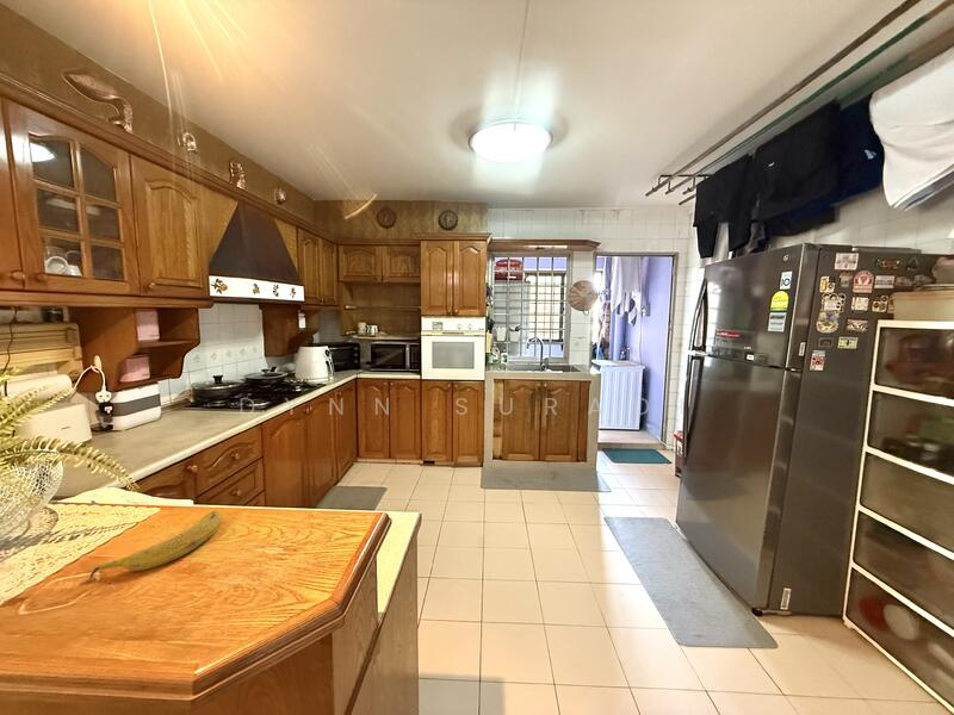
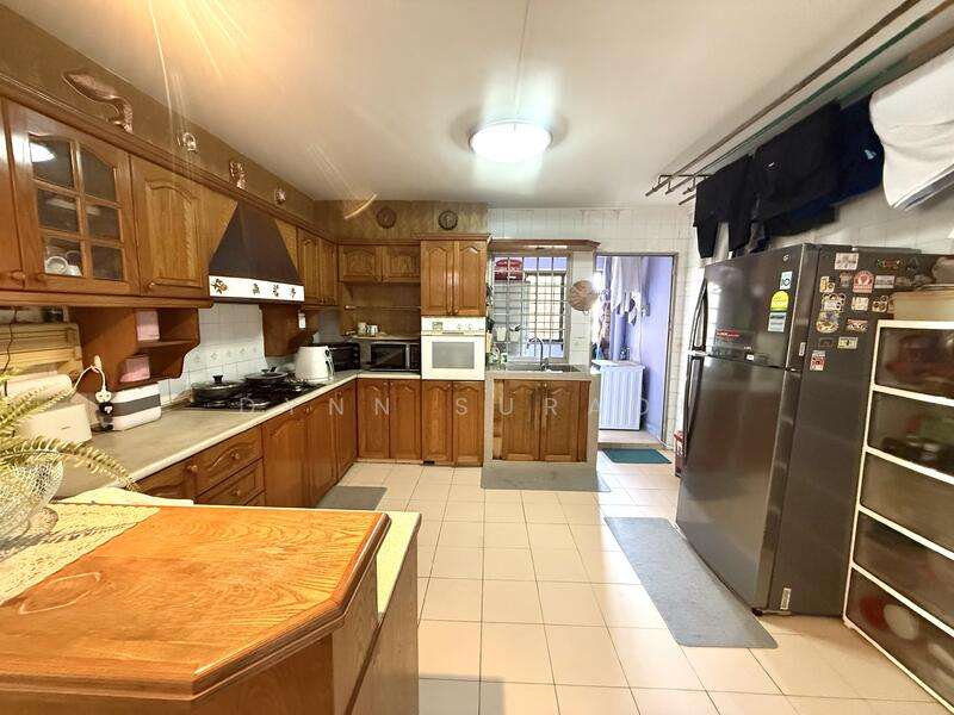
- fruit [85,510,223,583]
